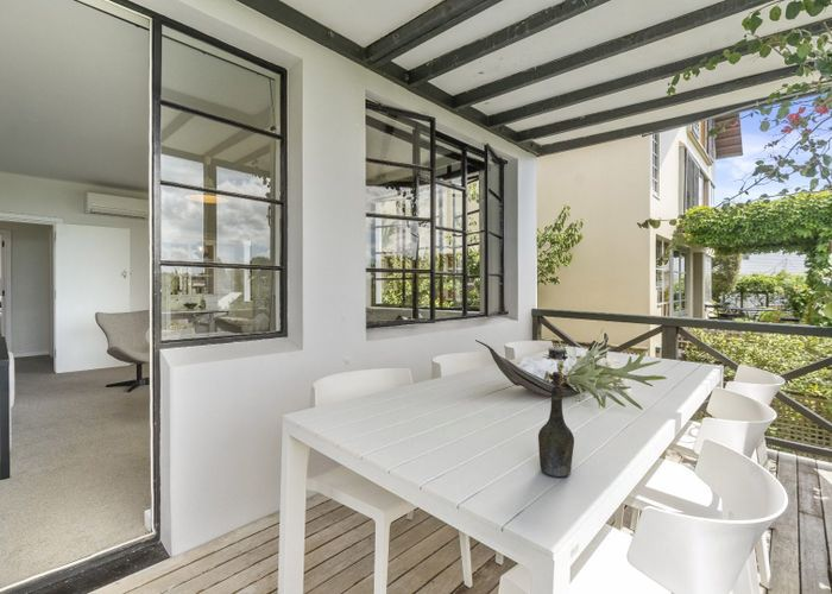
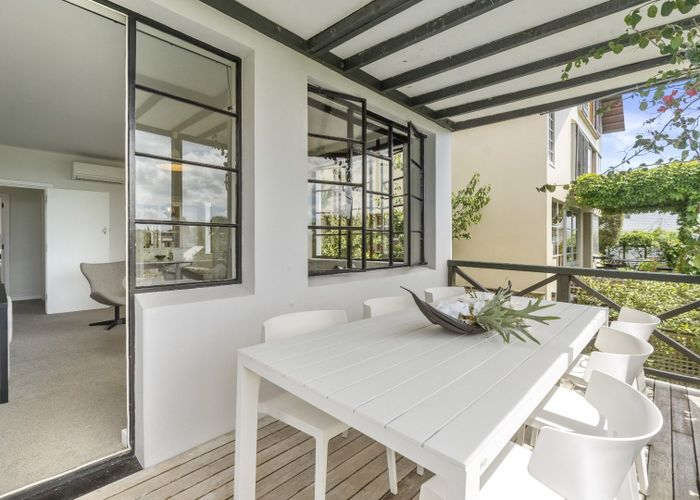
- bottle [537,347,575,478]
